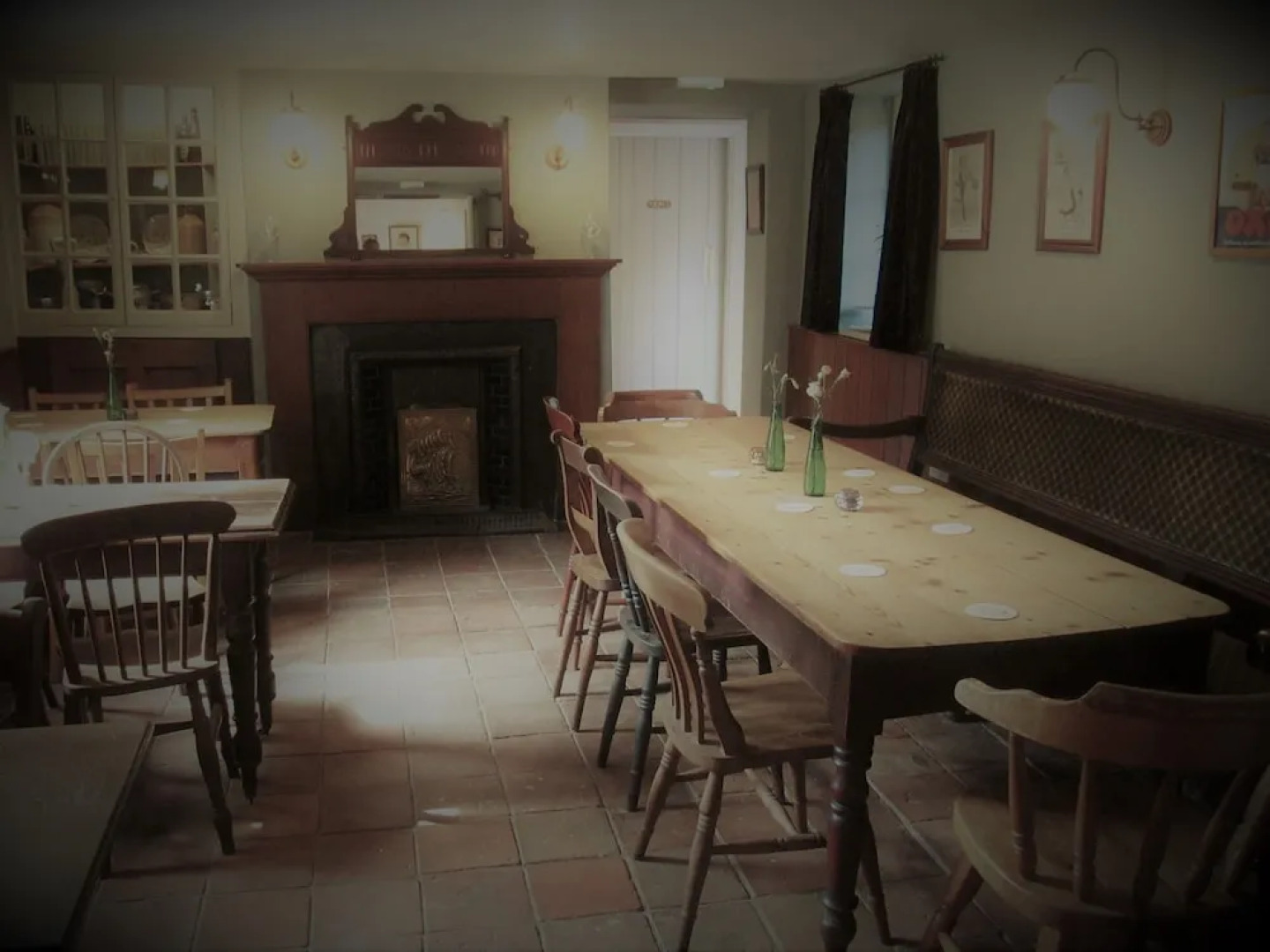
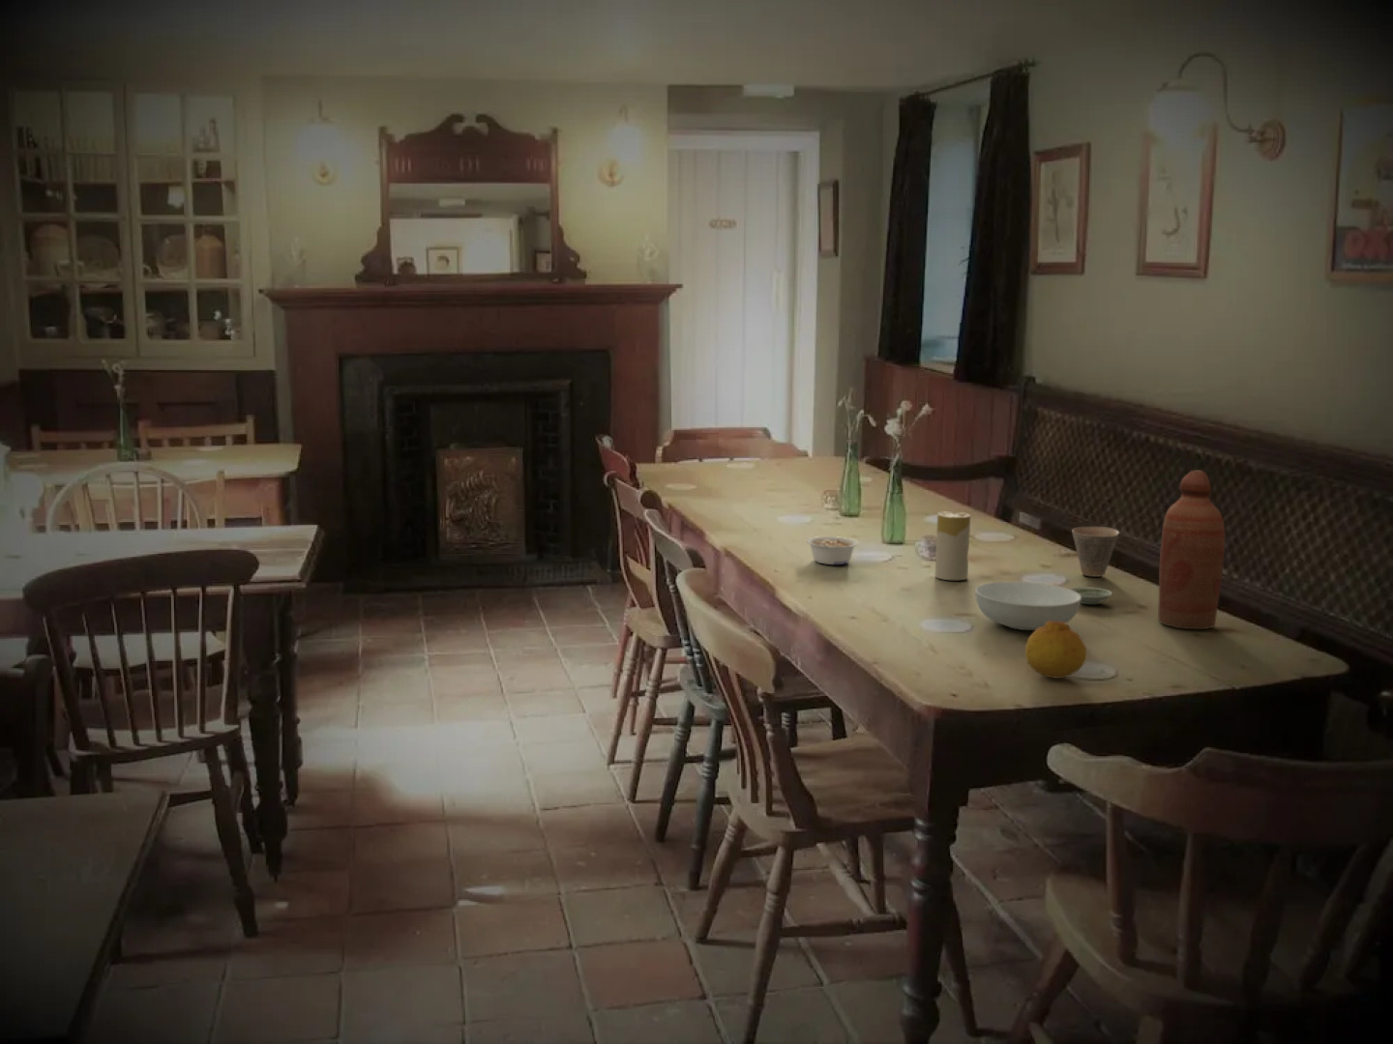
+ legume [806,535,859,566]
+ cup [1071,526,1119,578]
+ saucer [1068,586,1113,605]
+ candle [935,511,971,581]
+ bottle [1157,469,1225,631]
+ serving bowl [974,581,1081,632]
+ fruit [1024,622,1087,680]
